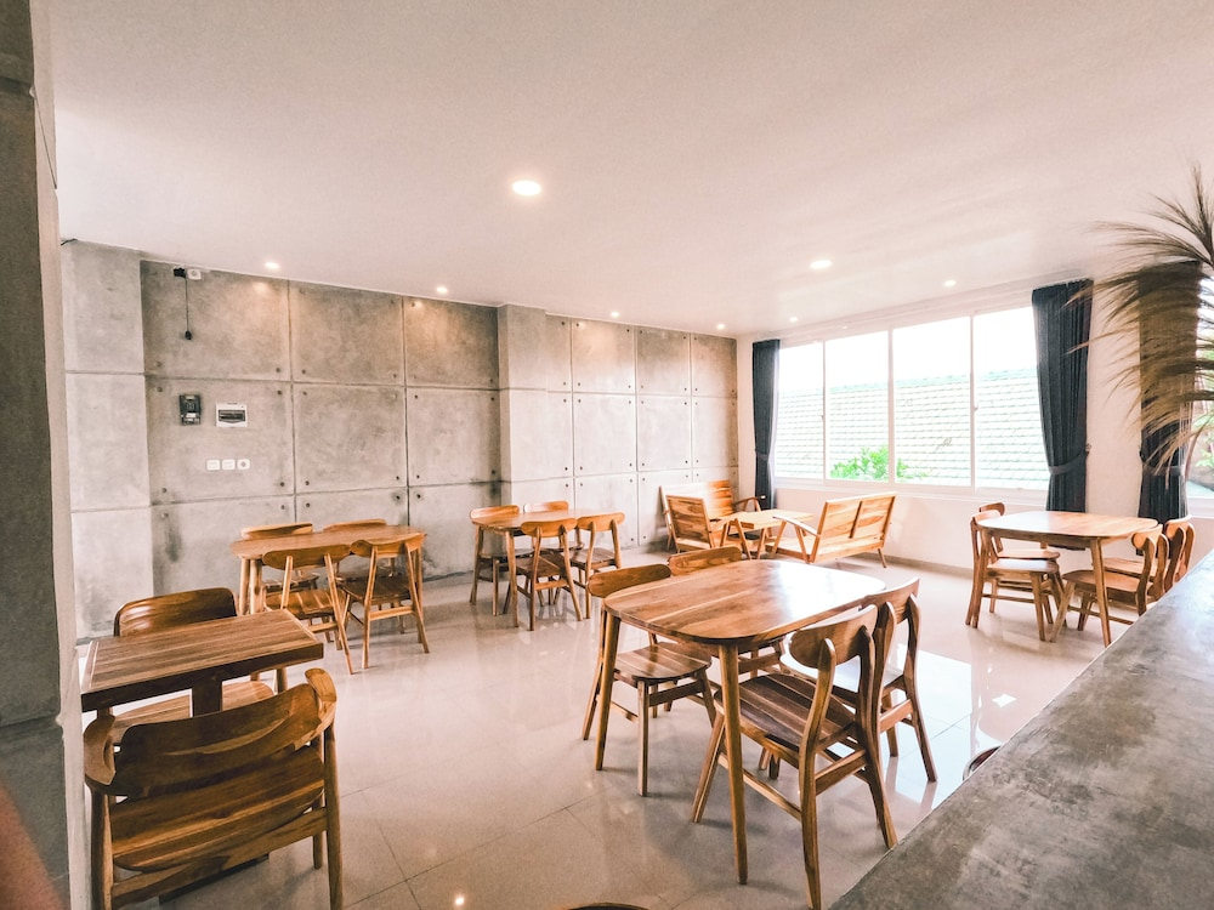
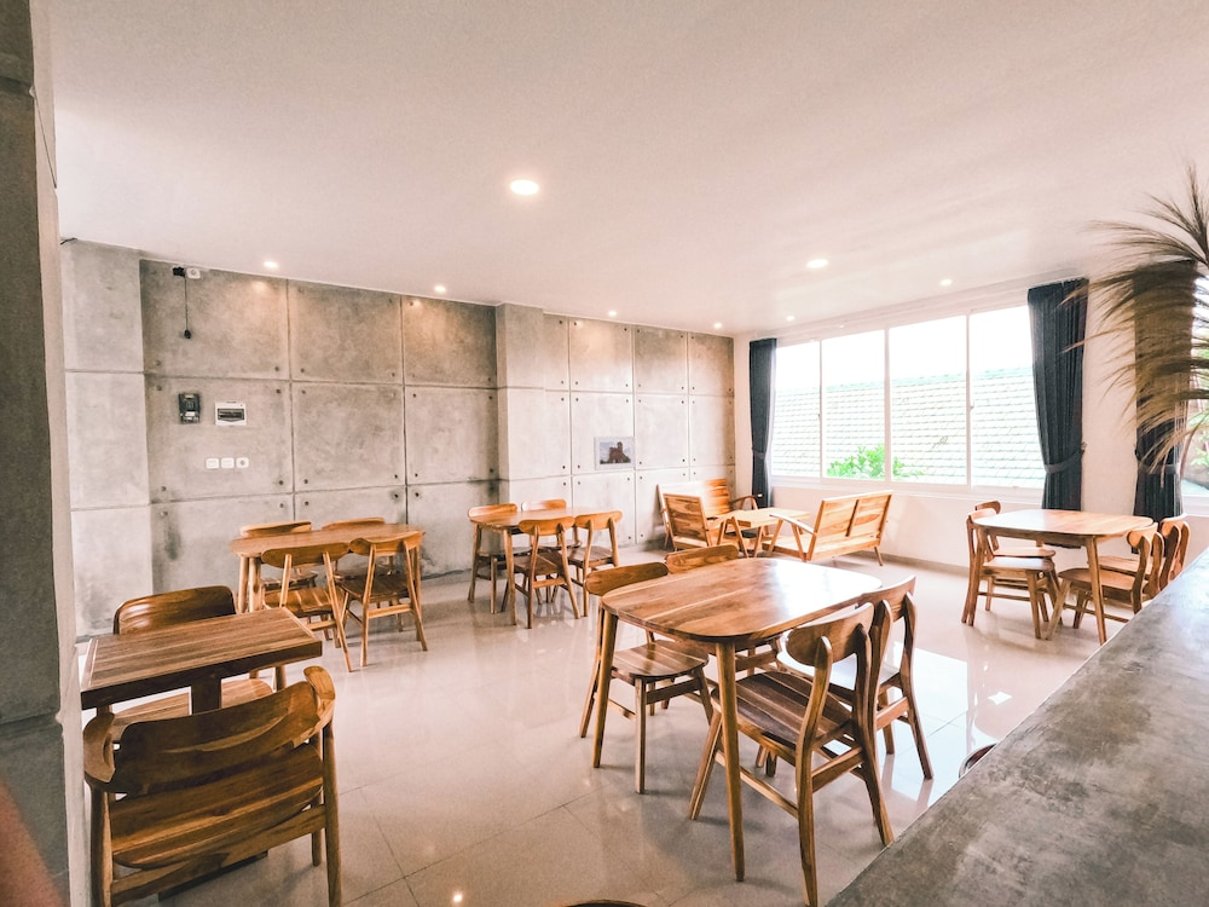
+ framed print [592,435,637,472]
